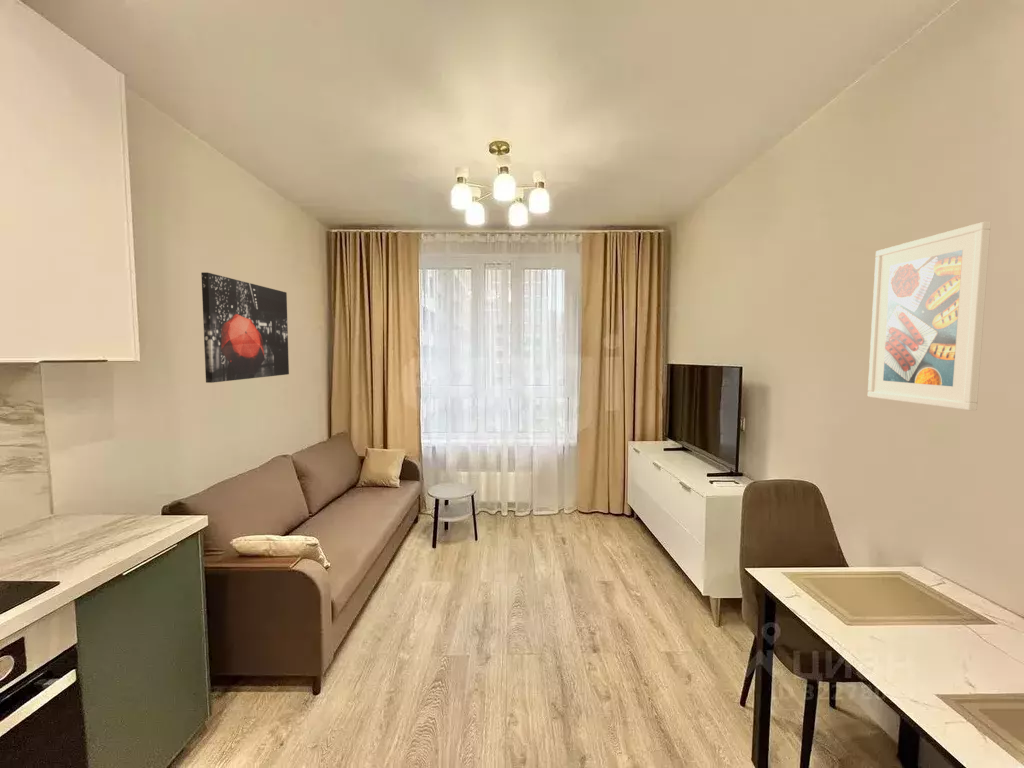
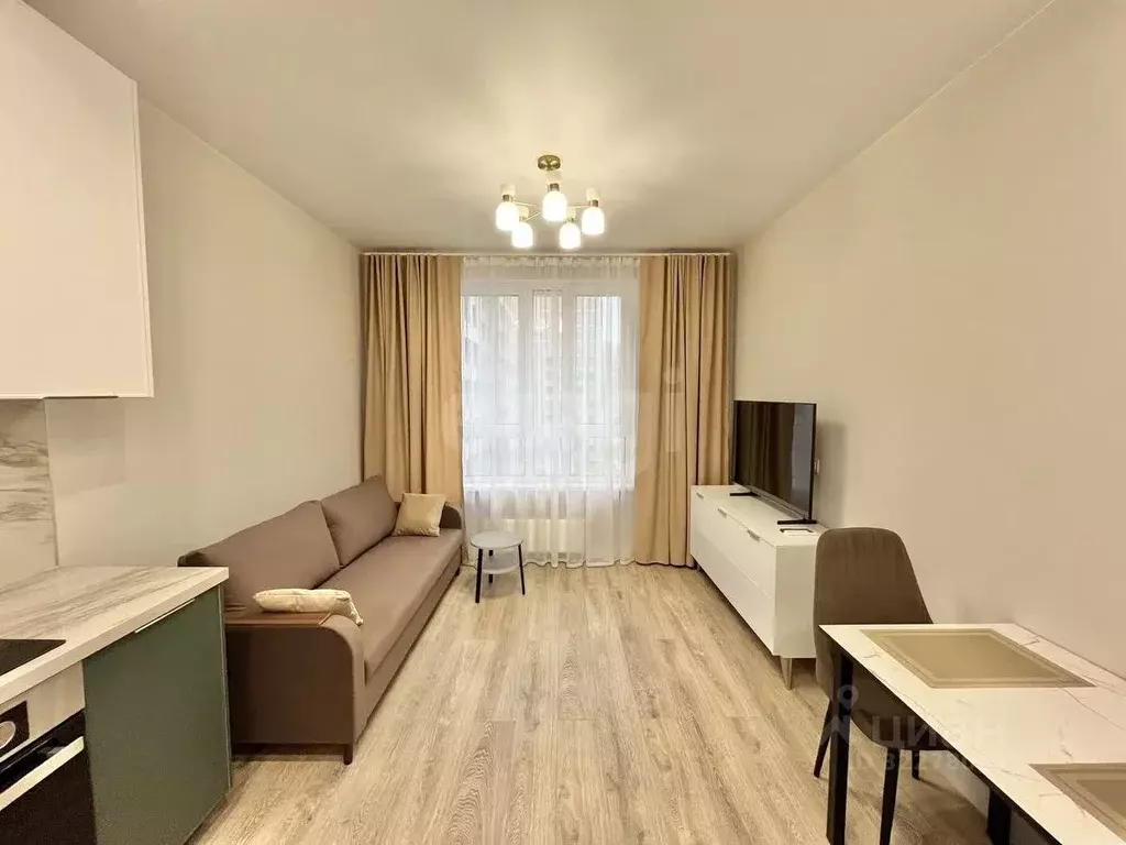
- wall art [200,271,290,384]
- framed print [867,221,992,411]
